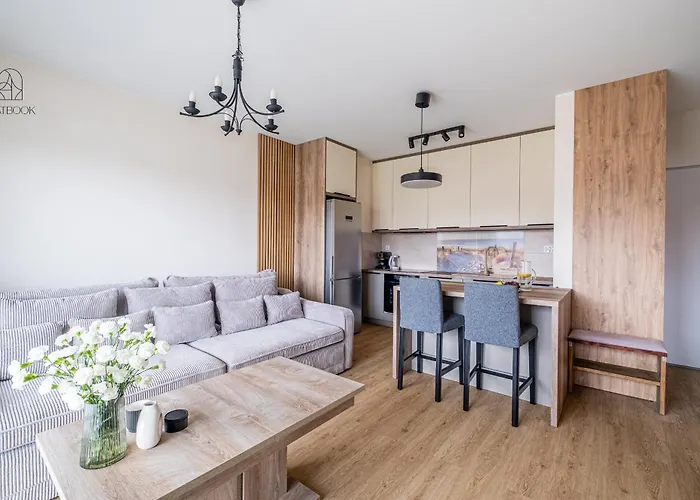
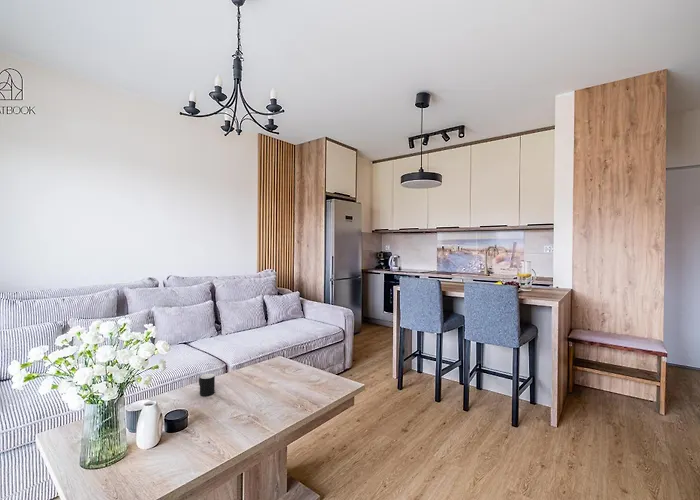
+ cup [198,373,216,397]
